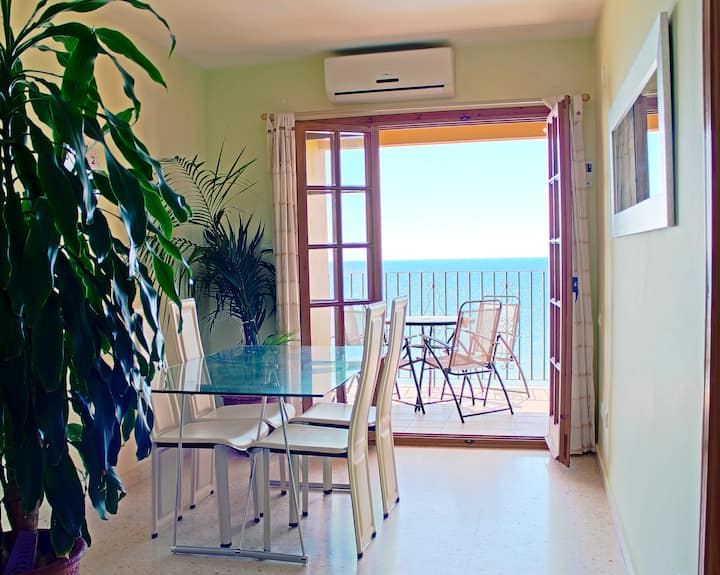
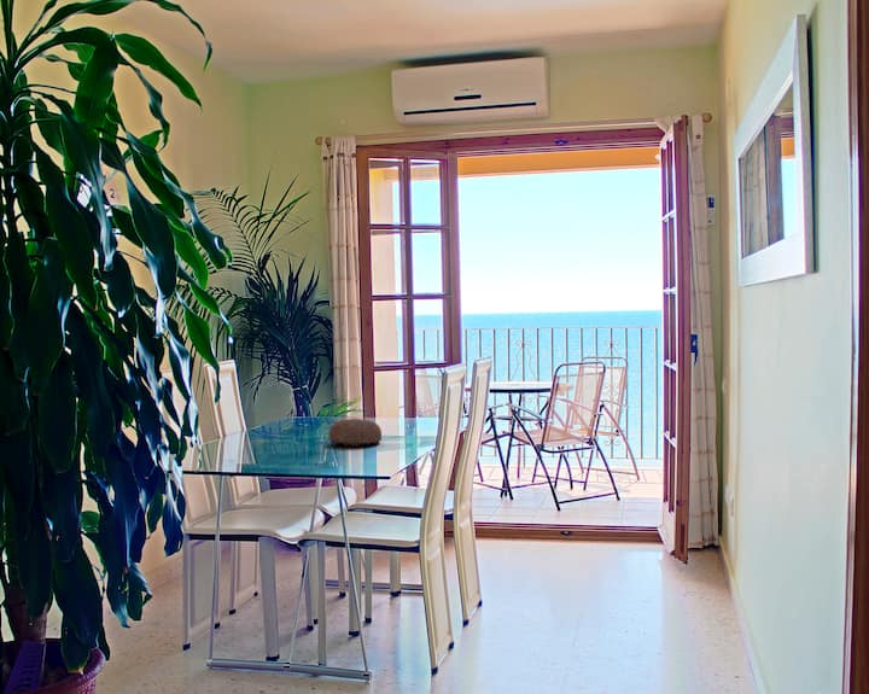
+ decorative bowl [327,418,383,448]
